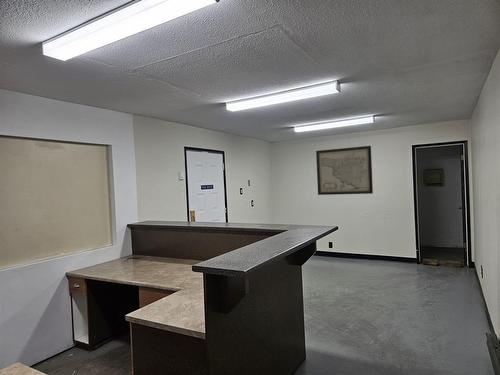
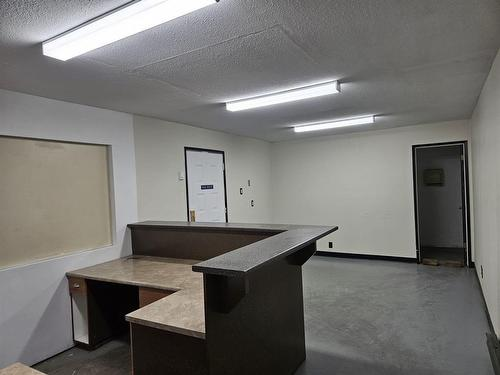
- wall art [315,145,374,196]
